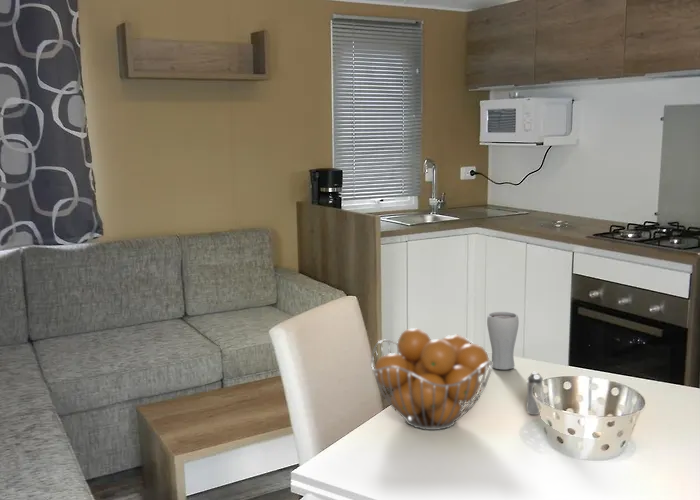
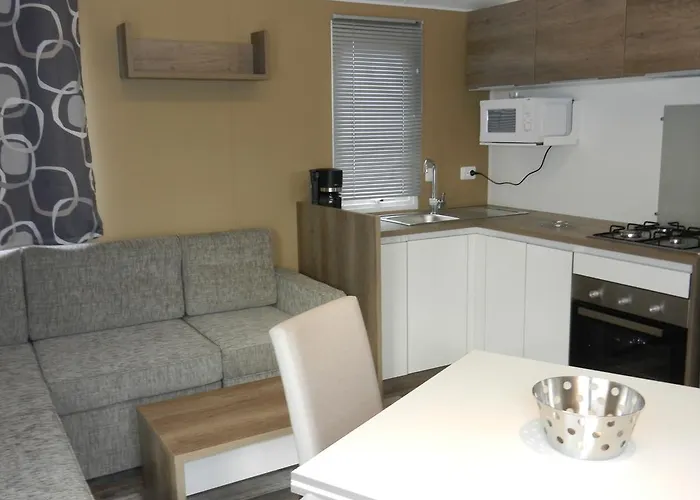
- fruit basket [370,327,493,431]
- shaker [525,371,544,416]
- drinking glass [486,311,520,371]
